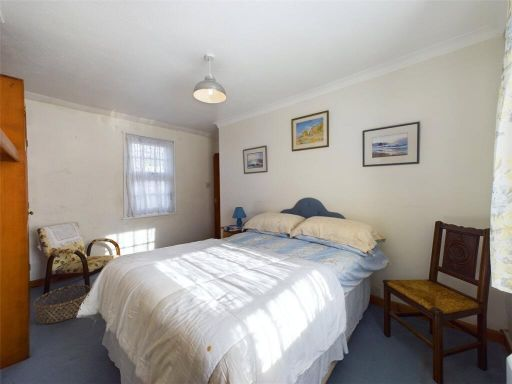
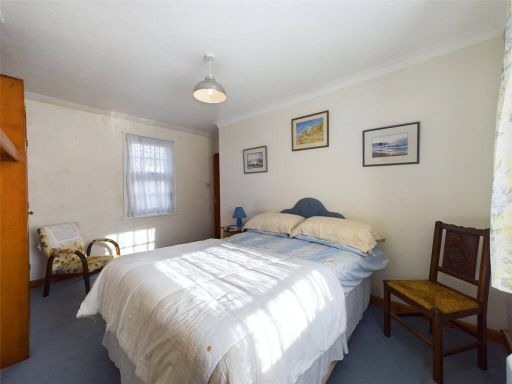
- basket [32,284,92,325]
